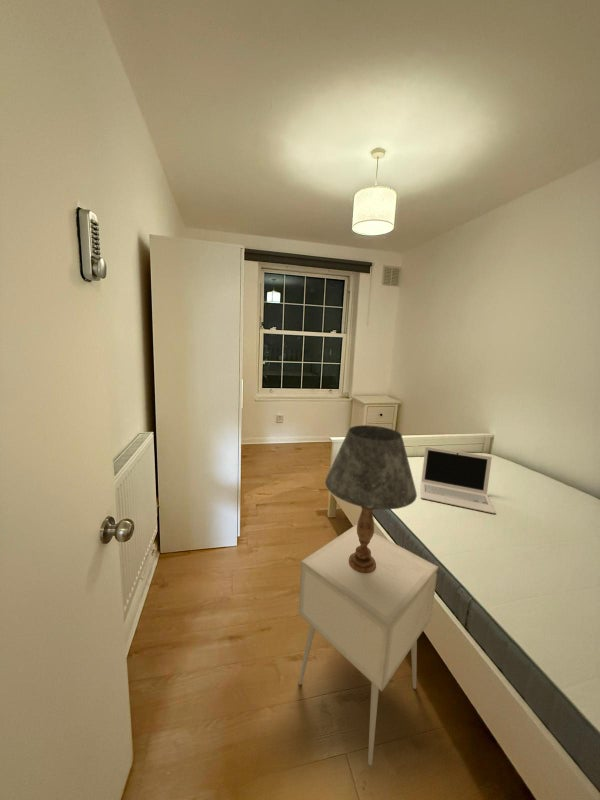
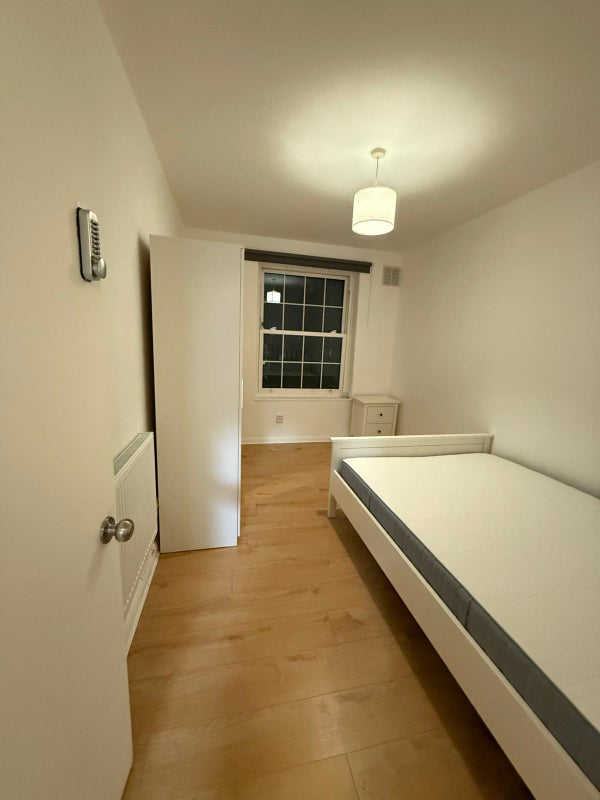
- laptop [420,446,496,515]
- table lamp [324,424,418,573]
- nightstand [297,523,439,767]
